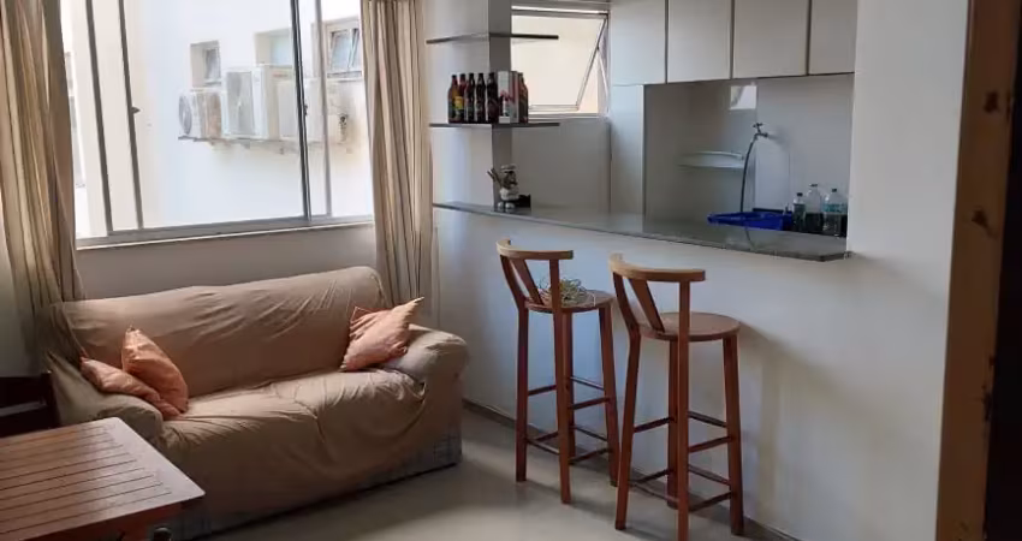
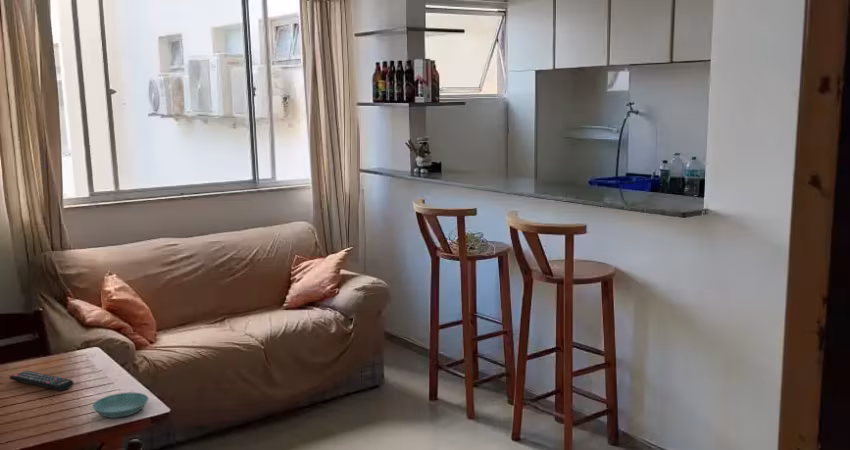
+ saucer [92,392,149,419]
+ remote control [8,370,75,392]
